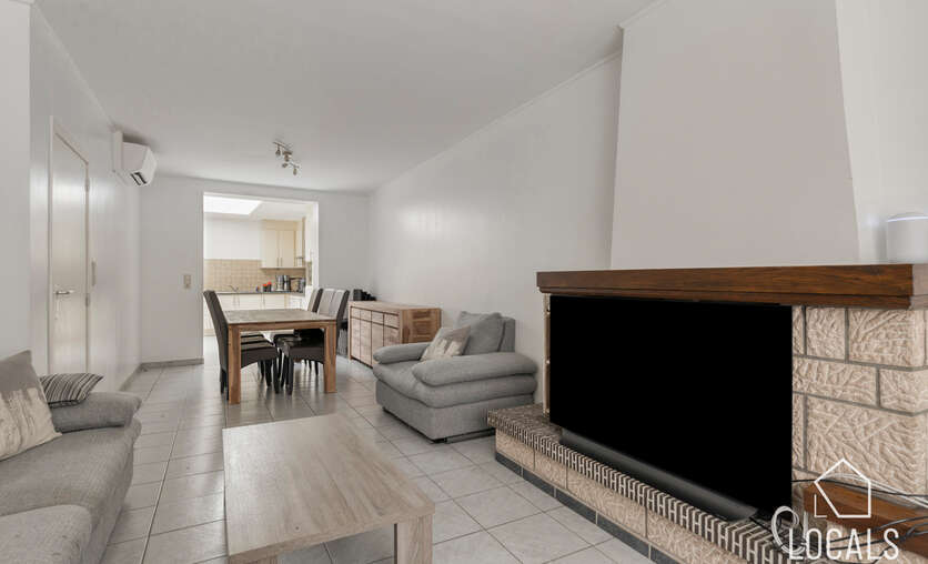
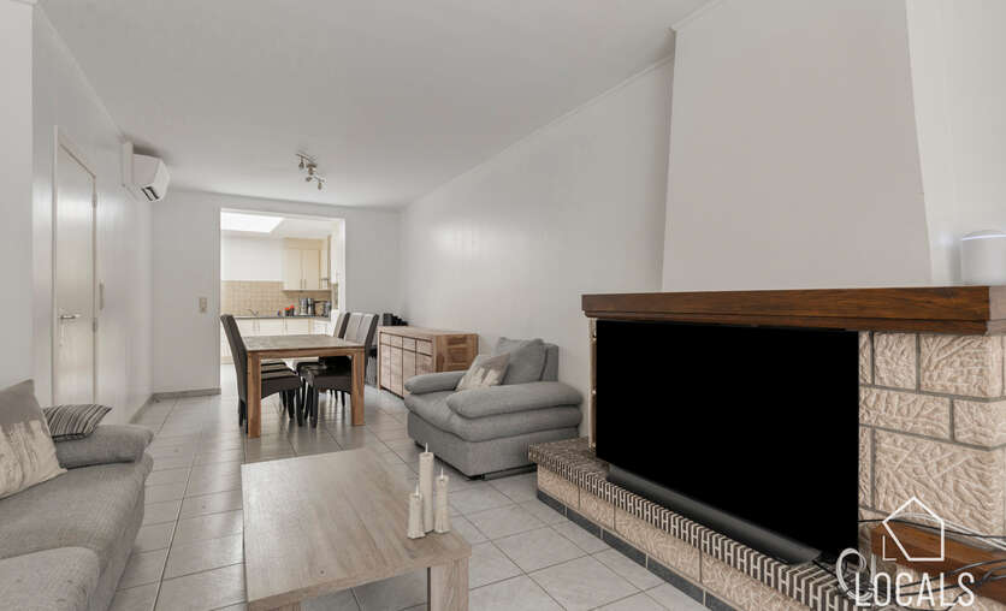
+ candle [406,443,451,540]
